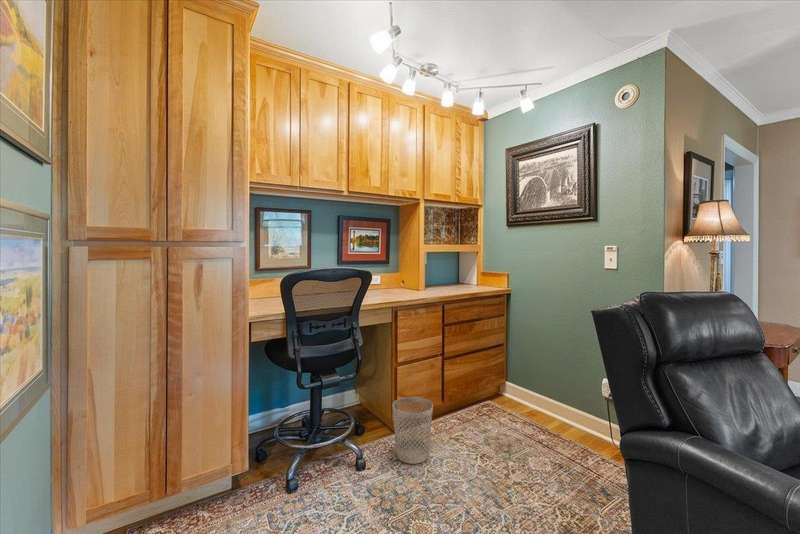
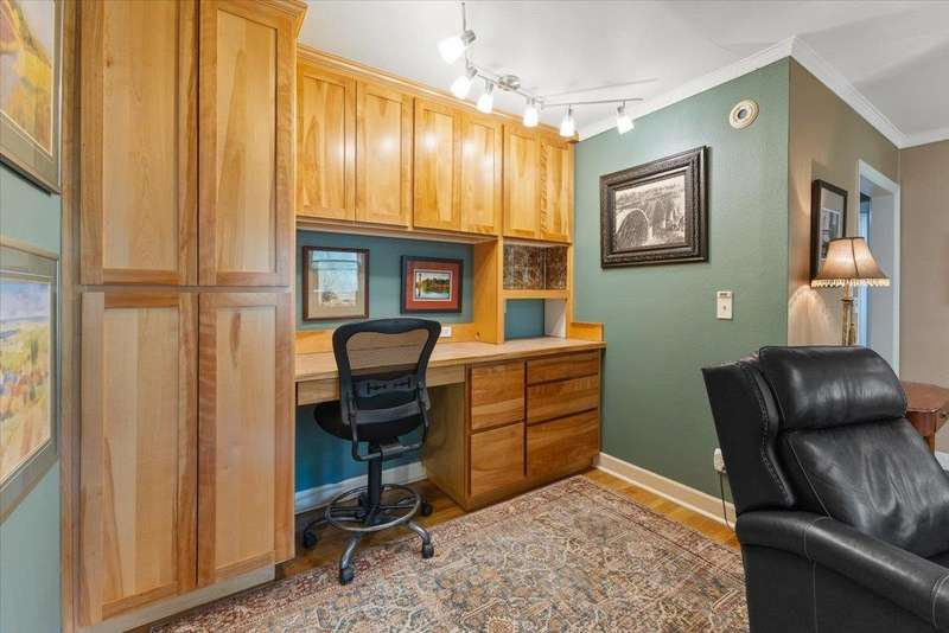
- wastebasket [391,396,434,465]
